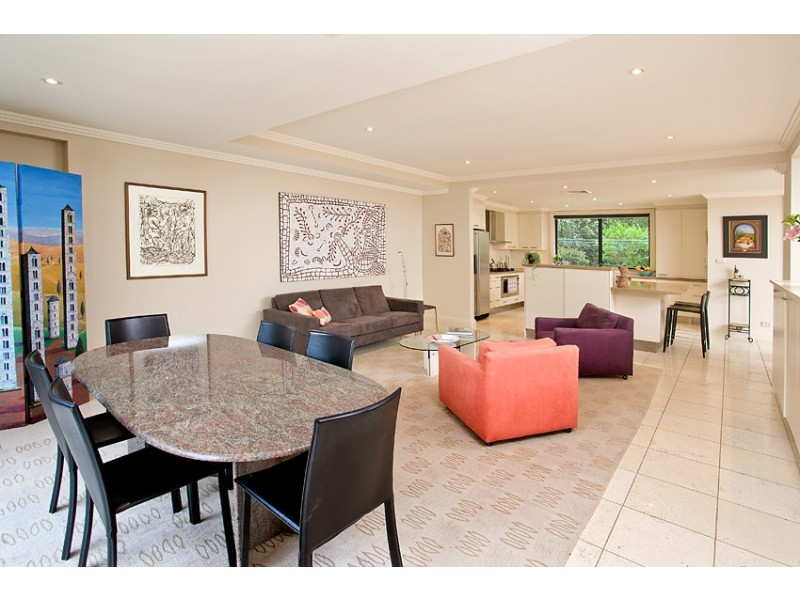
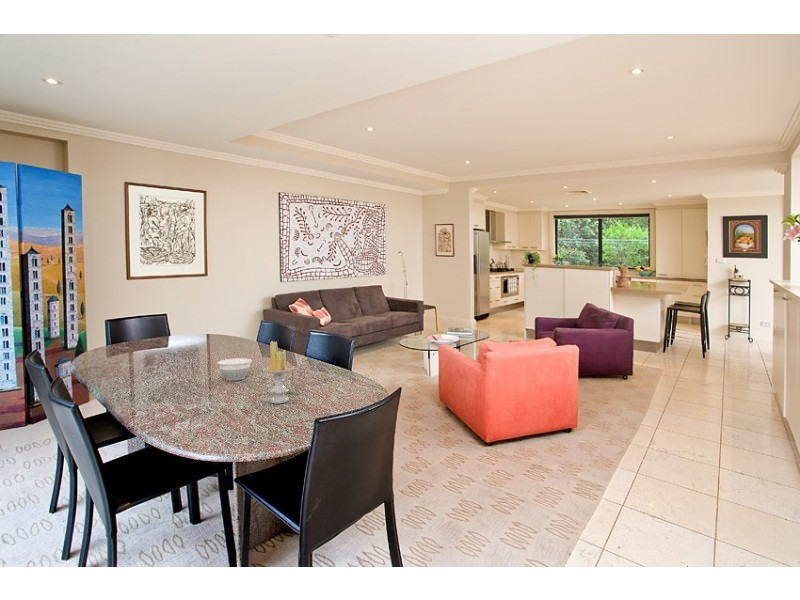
+ candle [262,340,295,404]
+ bowl [216,357,253,382]
